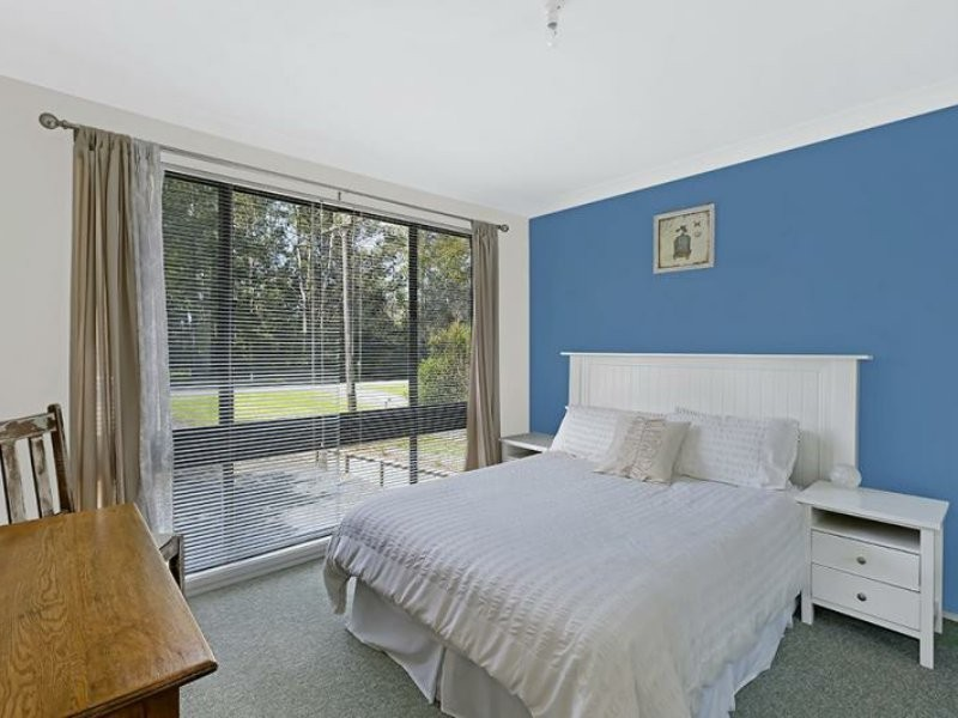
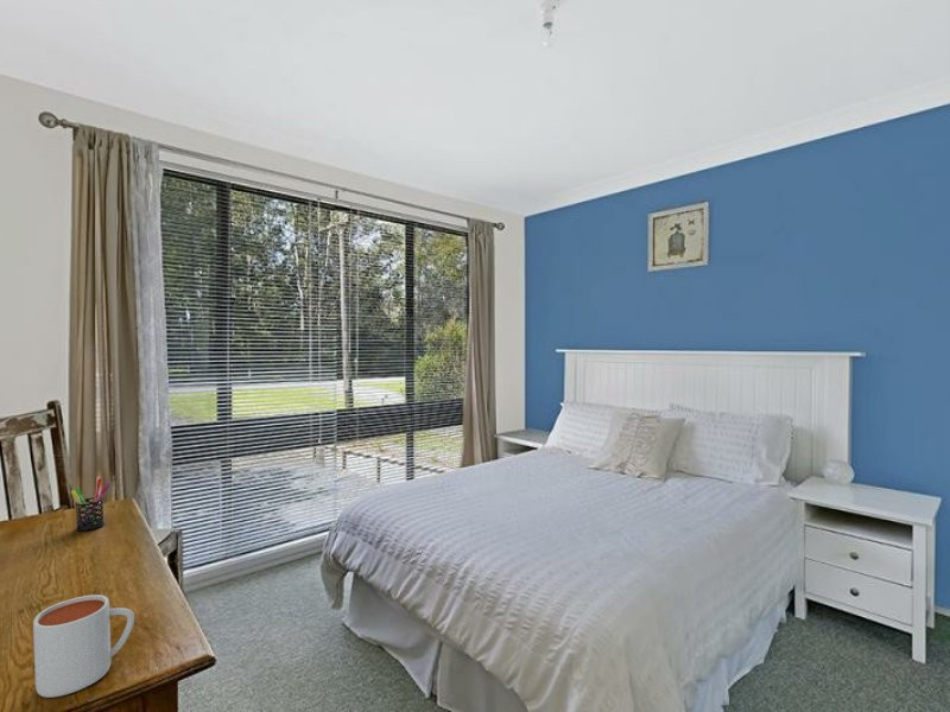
+ pen holder [70,477,112,533]
+ mug [32,593,135,699]
